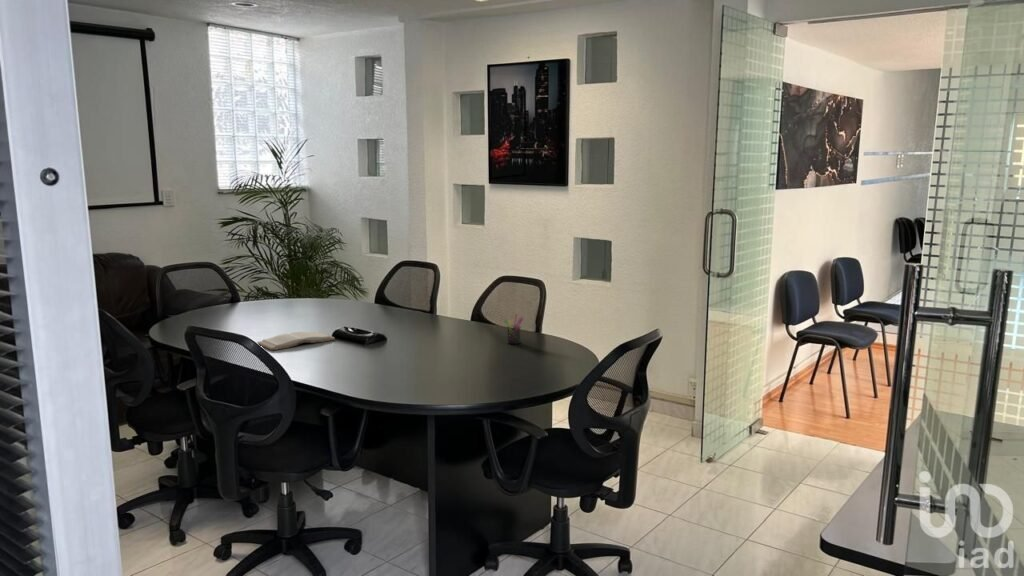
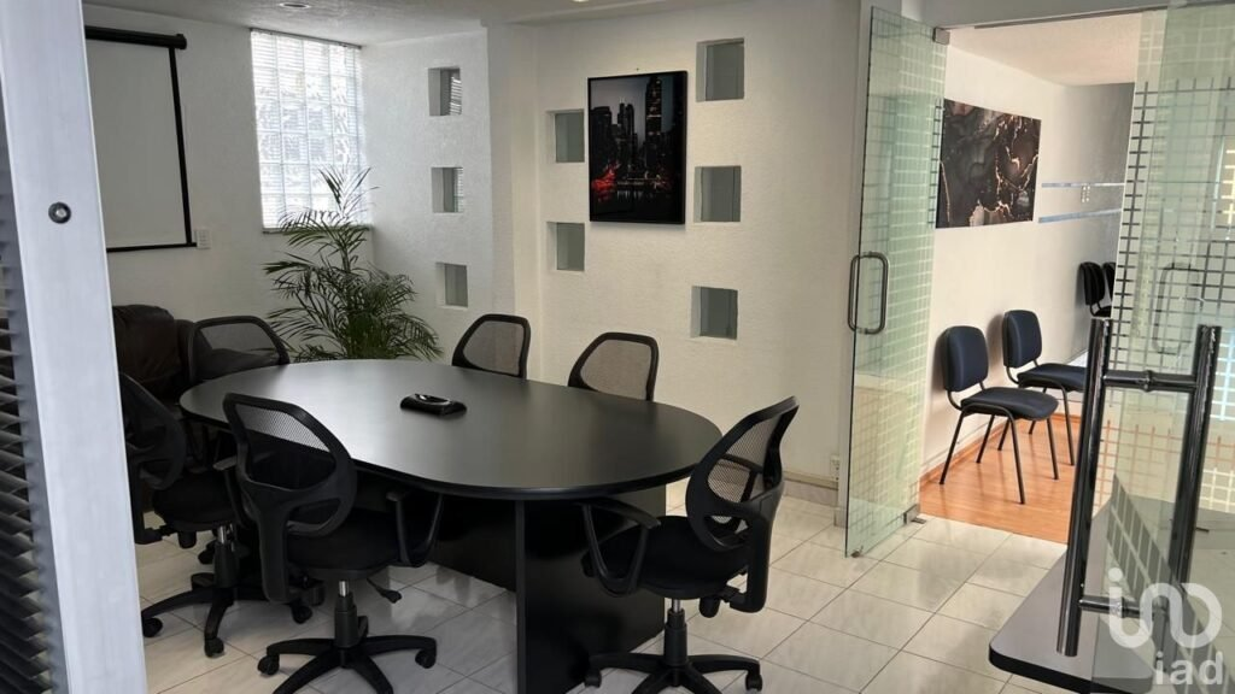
- book [256,330,336,351]
- pen holder [503,313,524,345]
